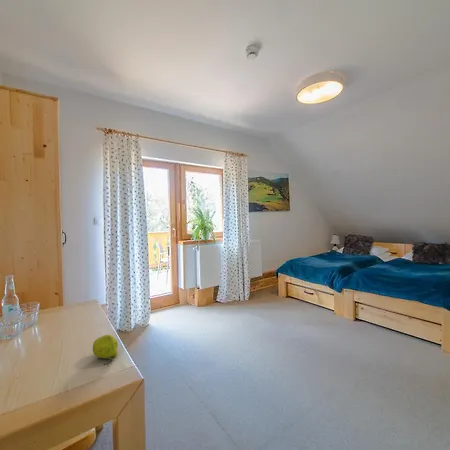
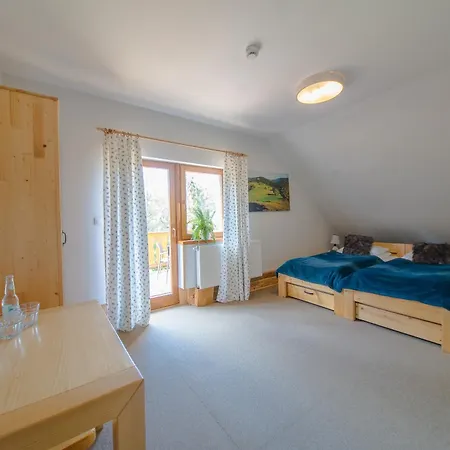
- fruit [92,334,119,366]
